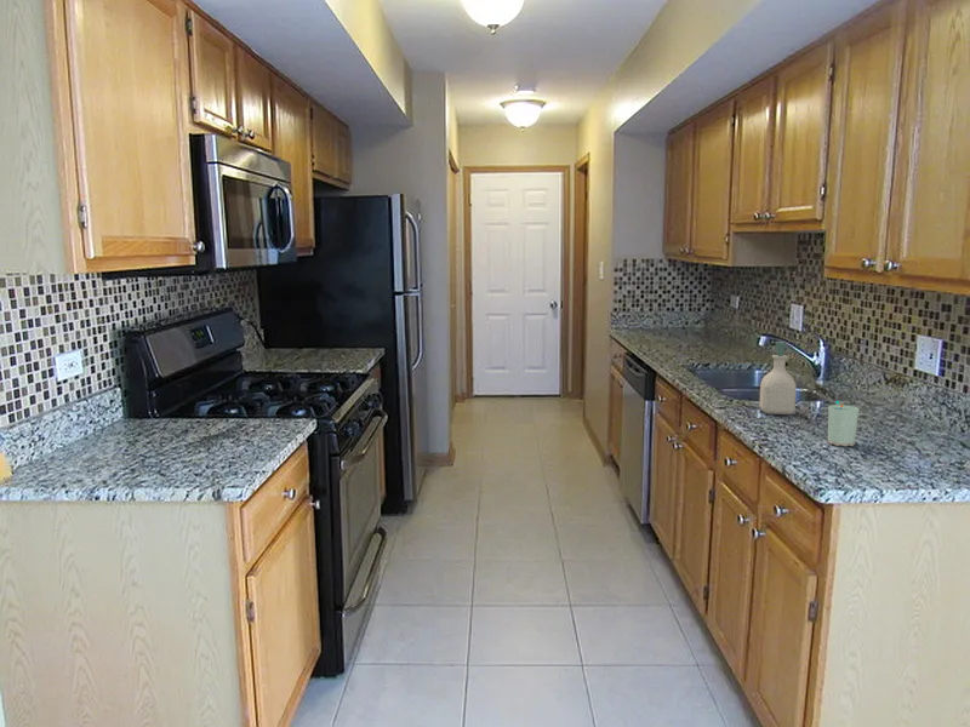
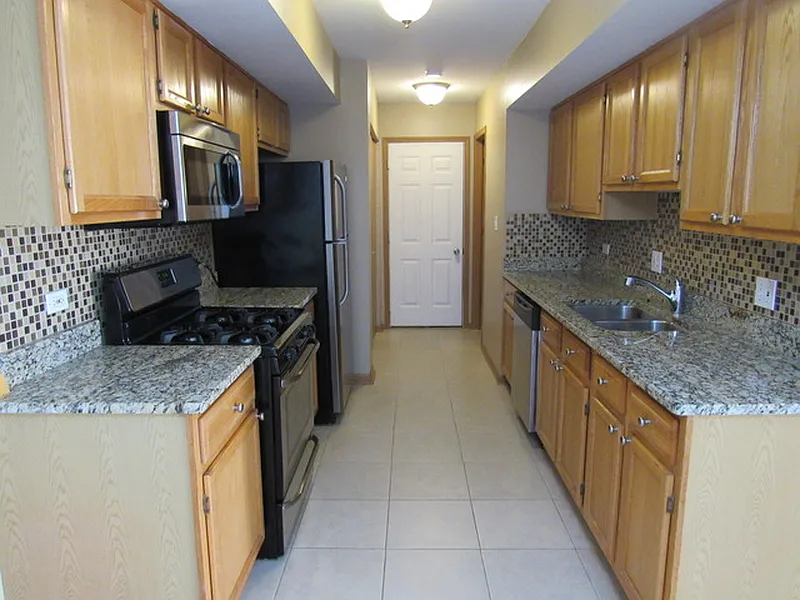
- soap bottle [758,340,798,416]
- cup [827,400,860,447]
